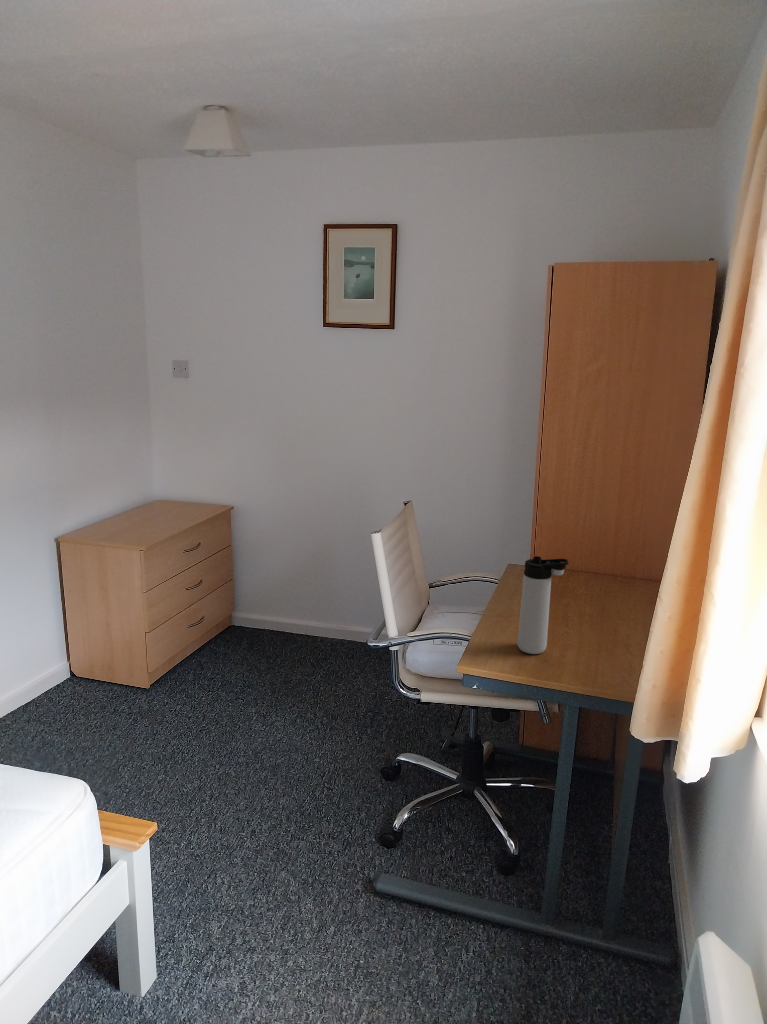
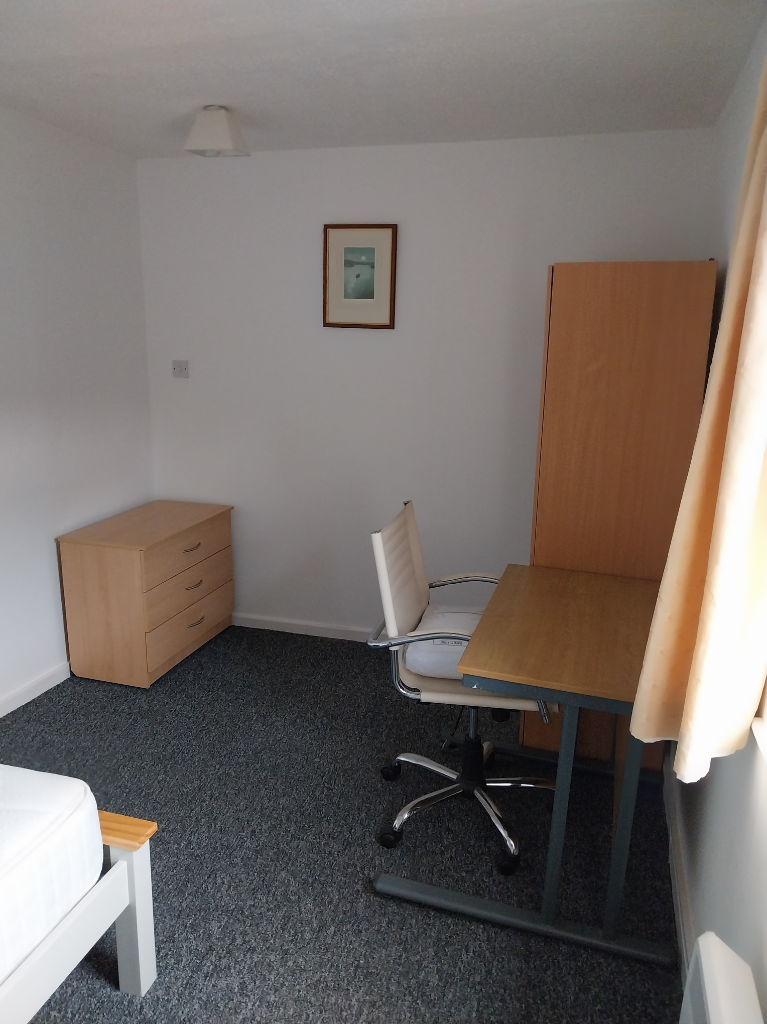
- thermos bottle [517,555,569,655]
